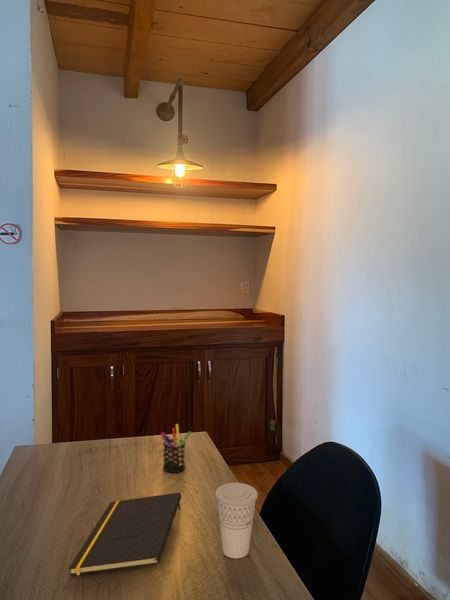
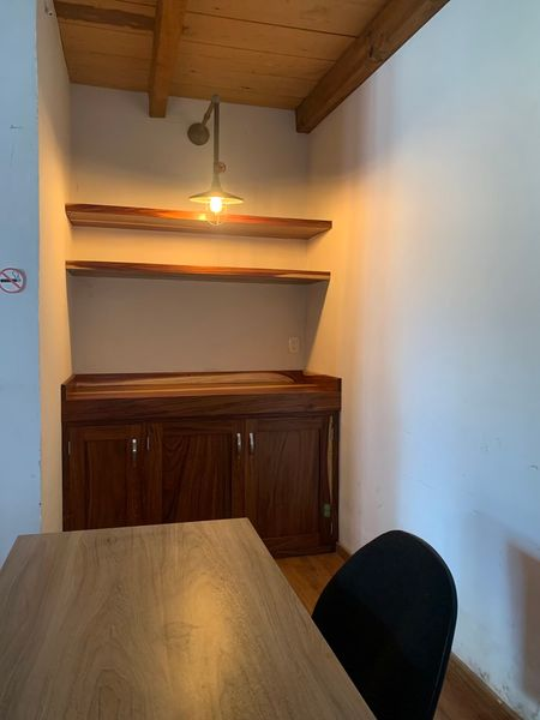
- pen holder [160,423,192,474]
- notepad [68,492,182,577]
- cup [214,482,259,559]
